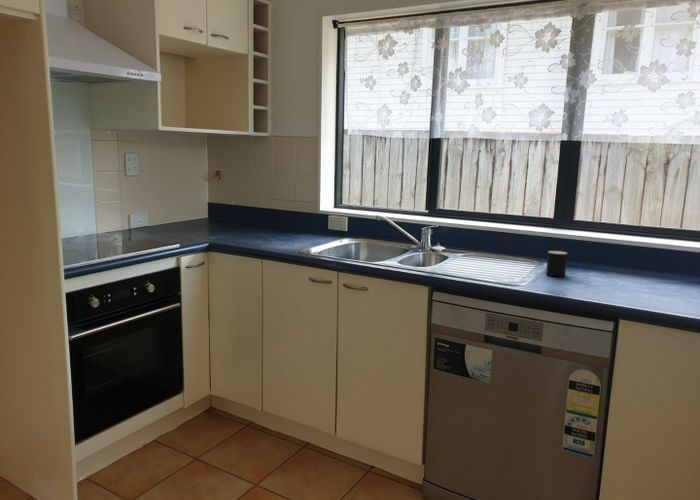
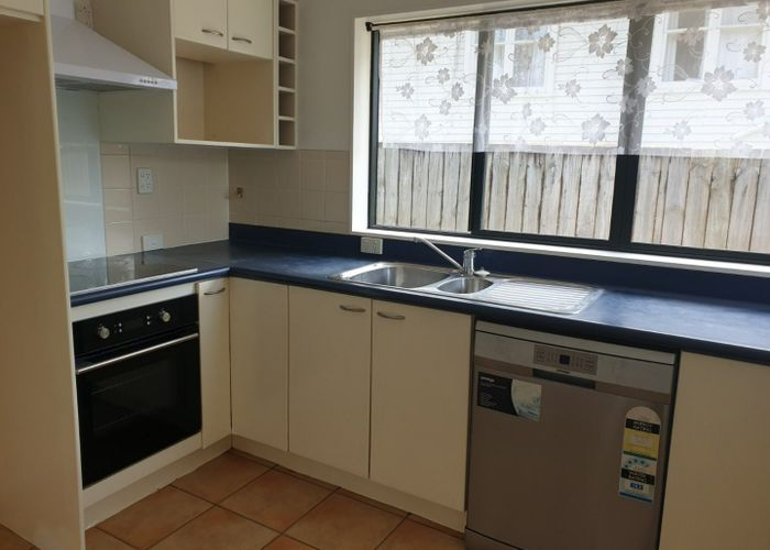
- cup [545,250,568,277]
